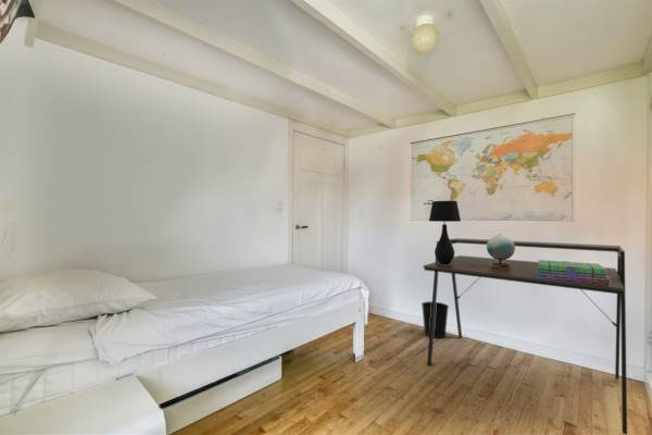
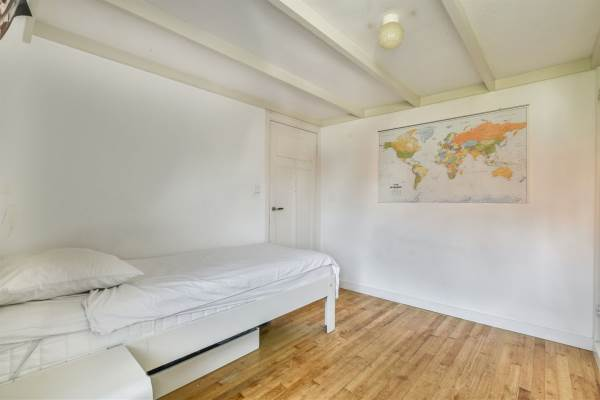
- wastebasket [421,300,450,339]
- desk [423,237,628,435]
- globe [486,233,516,268]
- stack of books [537,259,610,285]
- table lamp [428,200,462,264]
